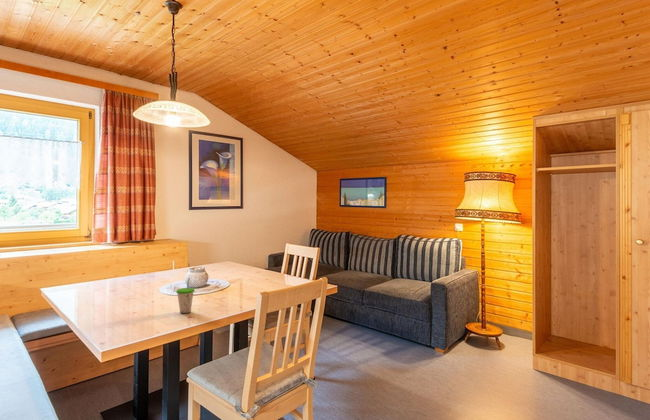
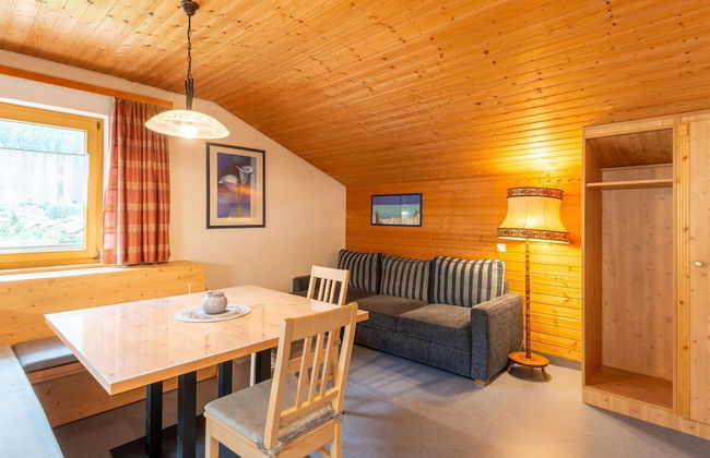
- cup [175,277,196,314]
